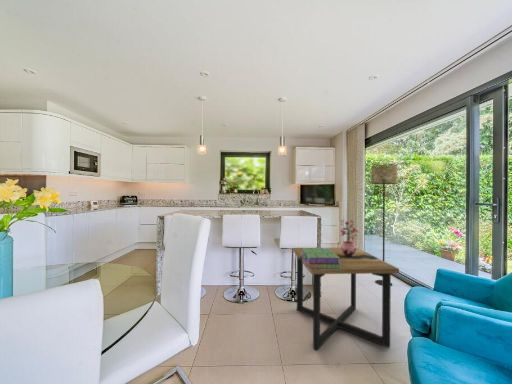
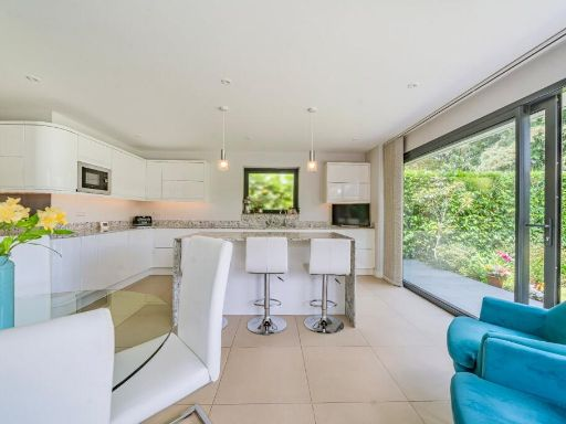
- stack of books [301,247,341,269]
- side table [292,247,400,351]
- potted plant [339,218,359,256]
- floor lamp [370,164,398,287]
